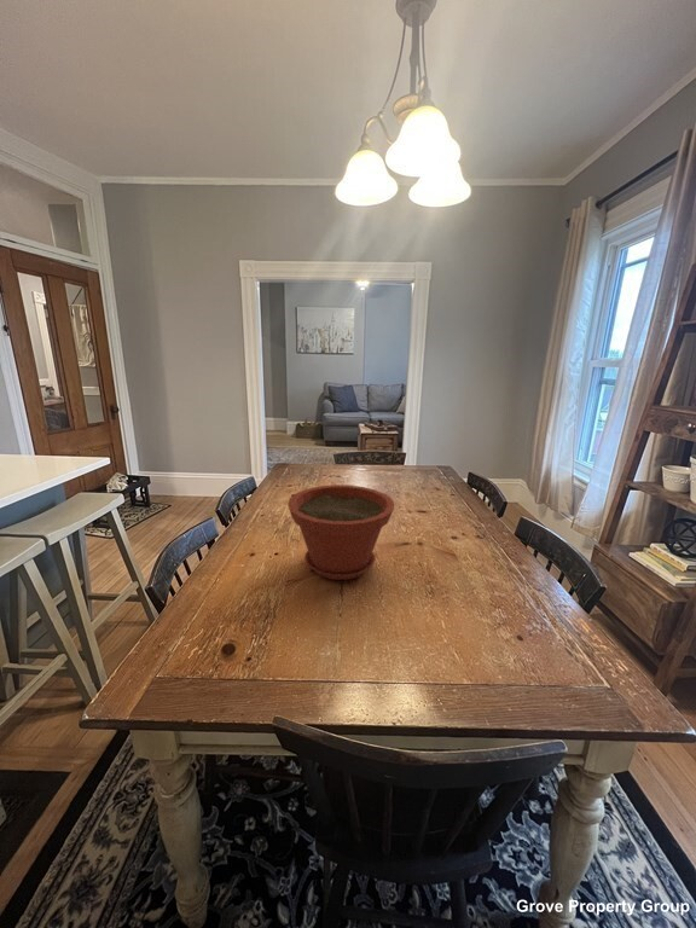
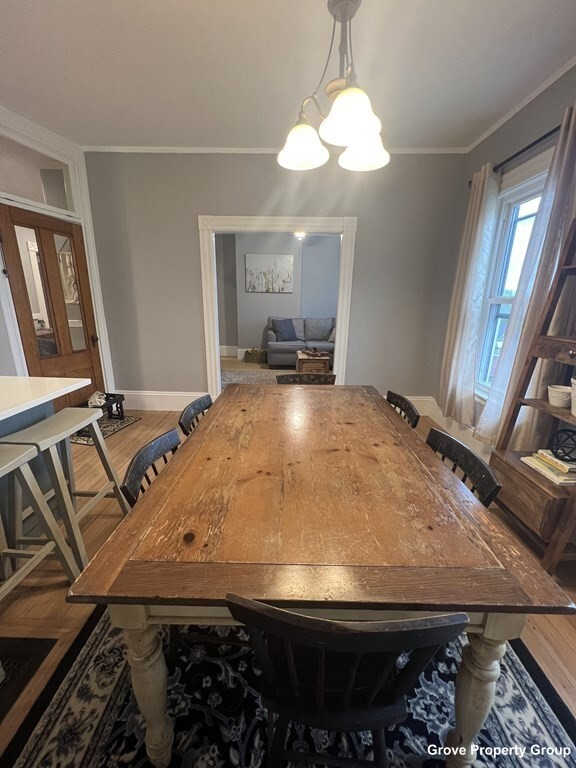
- plant pot [286,483,396,581]
